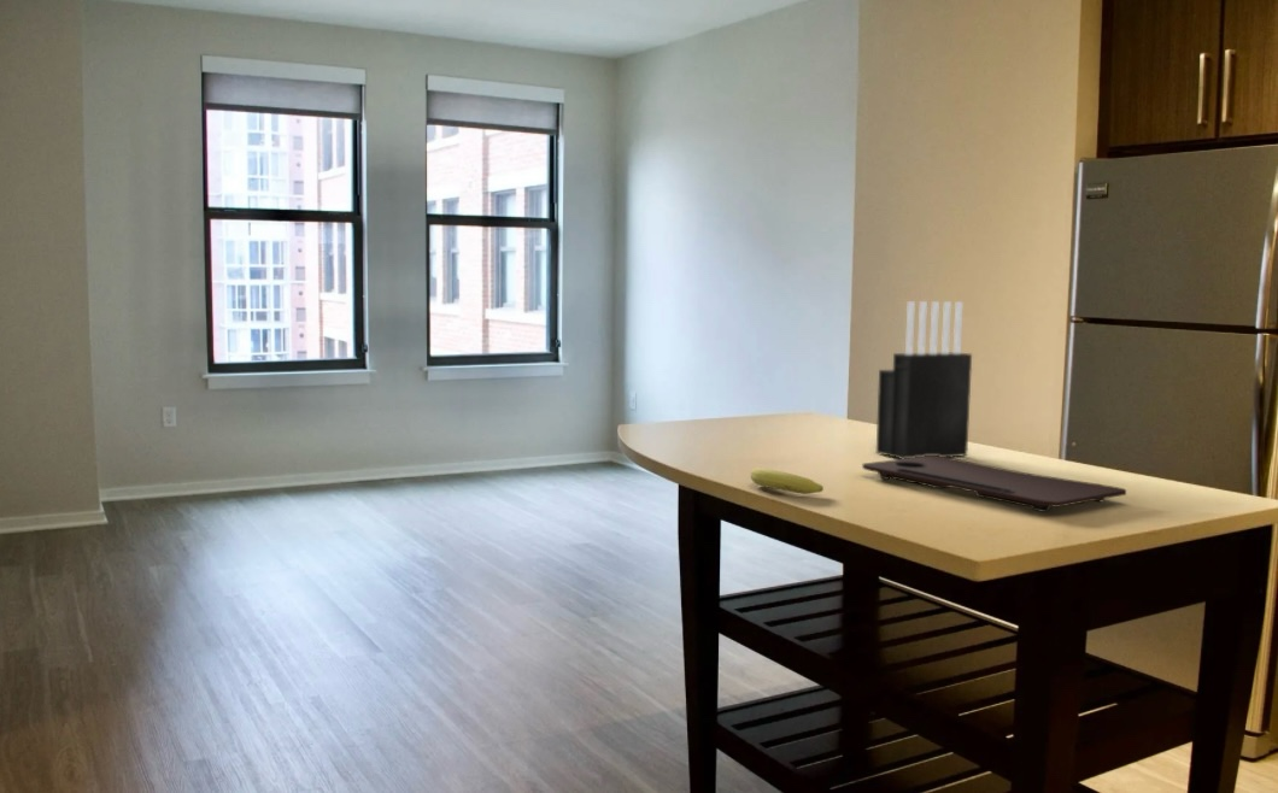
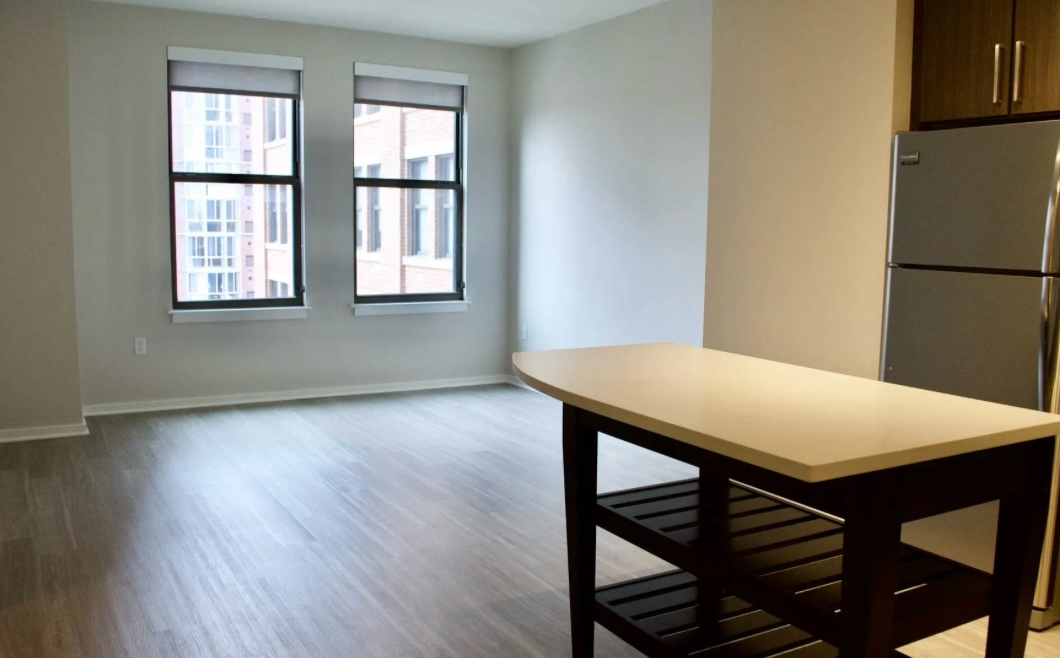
- cutting board [861,456,1127,513]
- fruit [749,466,825,495]
- knife block [875,300,973,459]
